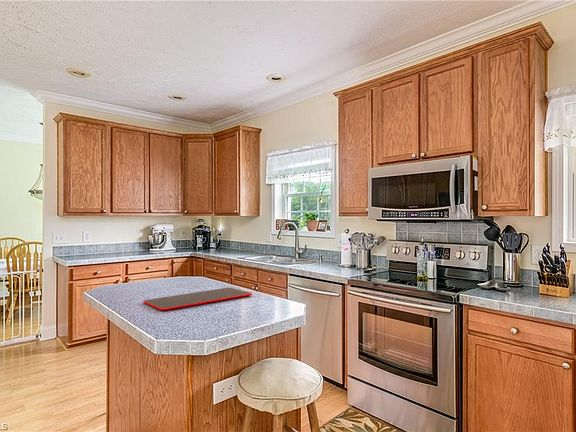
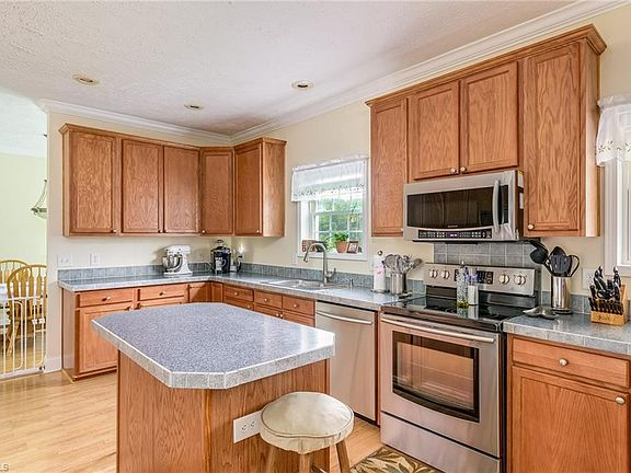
- cutting board [142,287,253,311]
